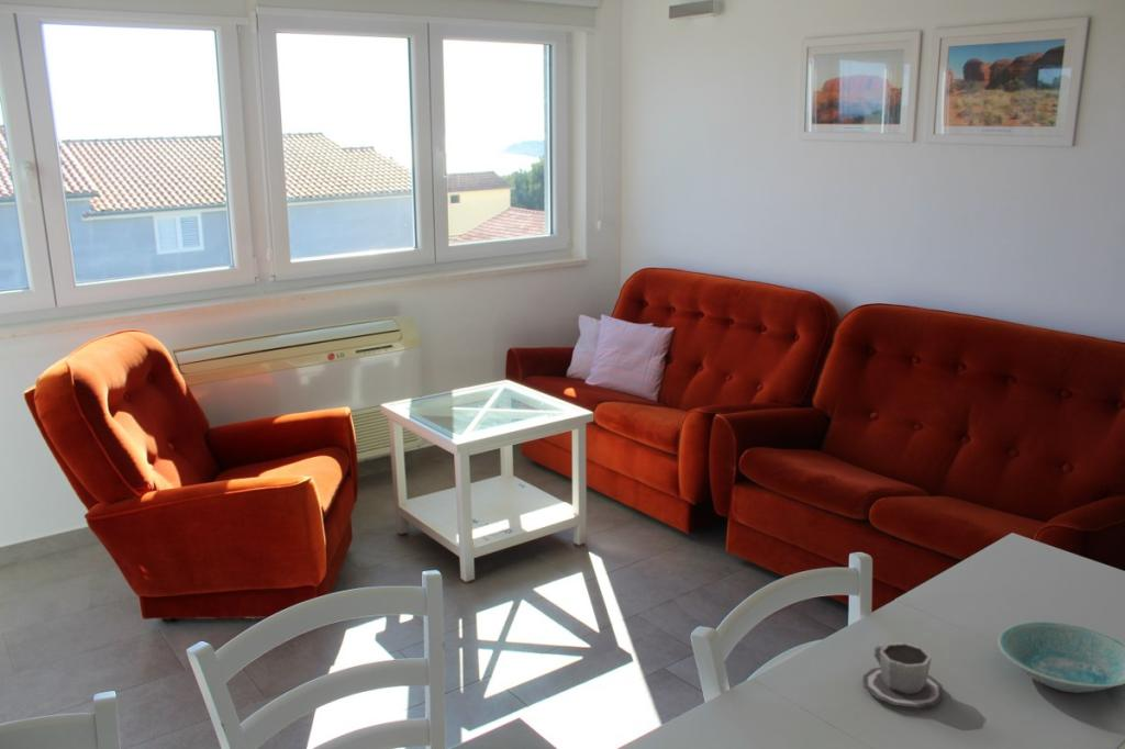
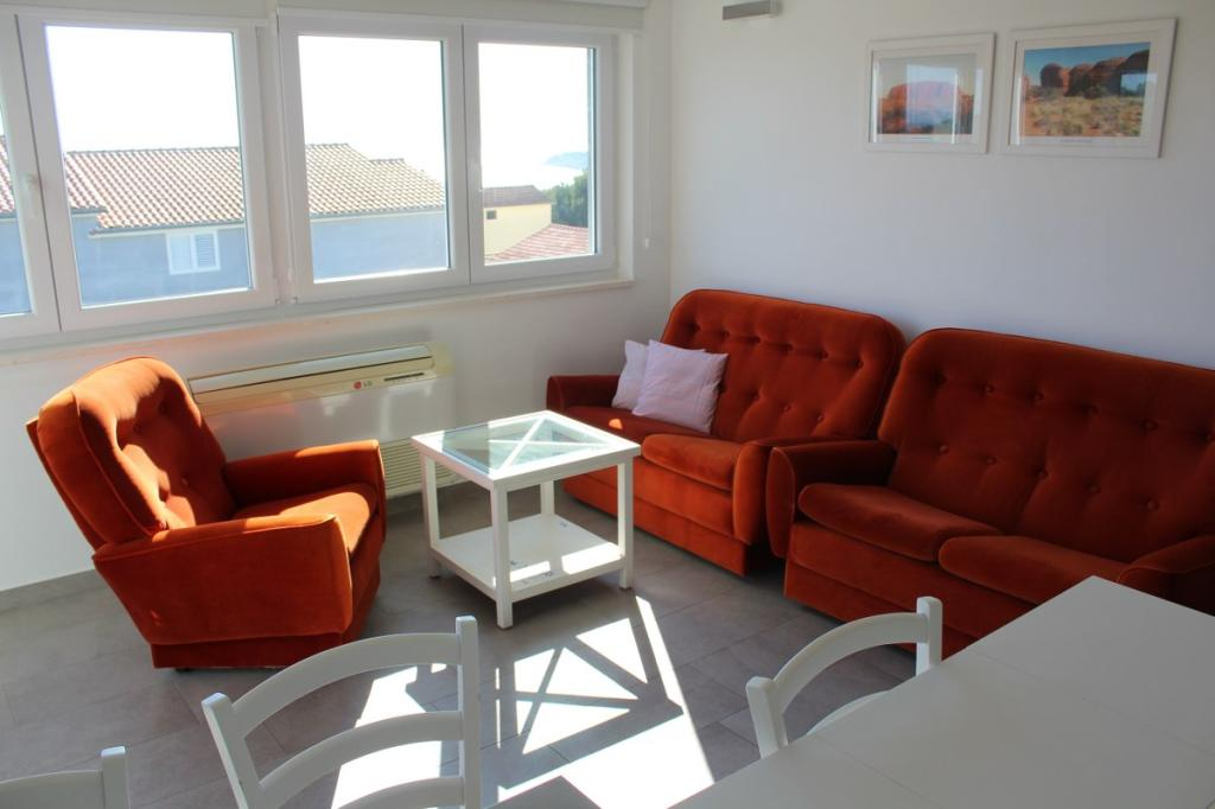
- cup [862,641,946,709]
- bowl [996,621,1125,694]
